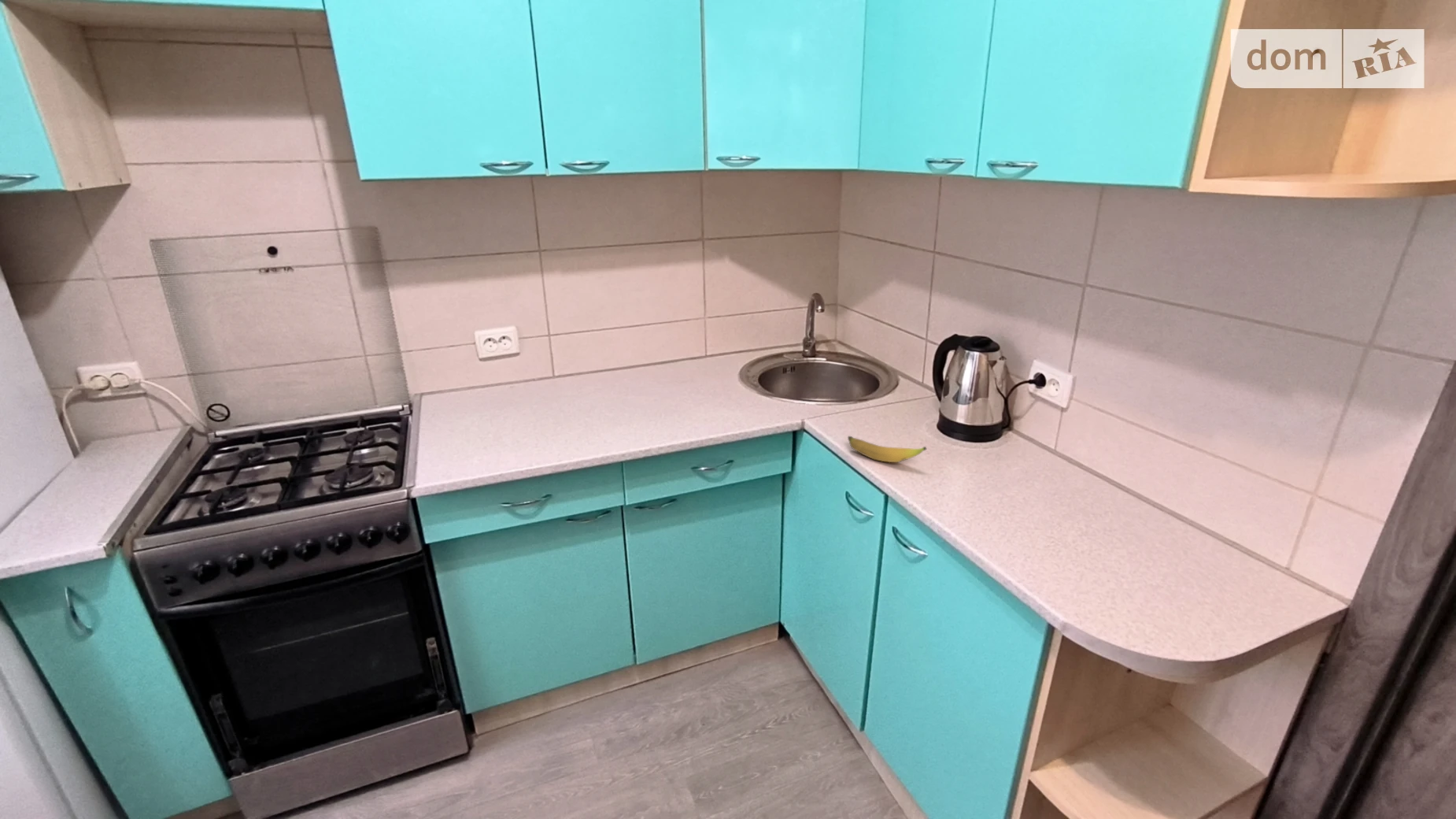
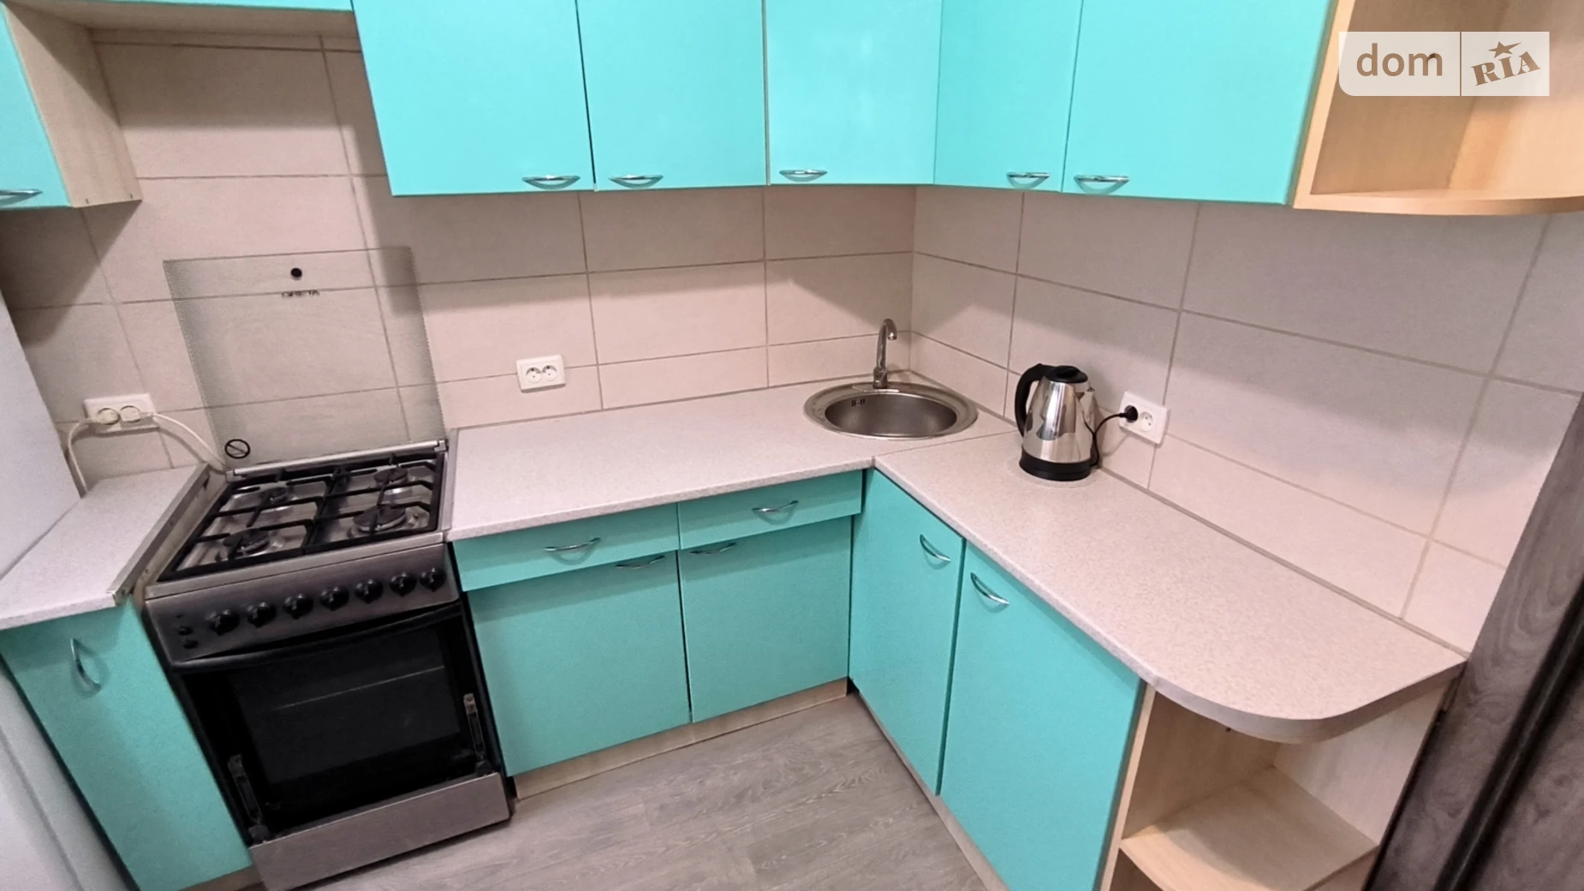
- banana [847,435,927,463]
